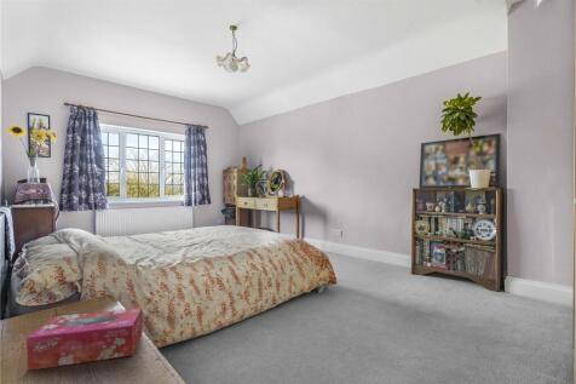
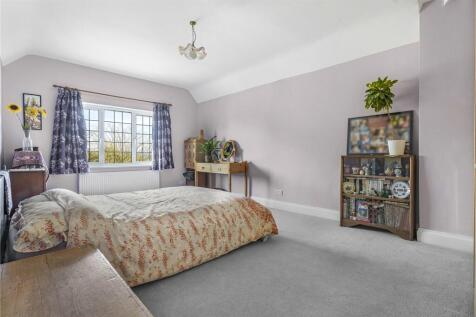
- tissue box [25,306,144,372]
